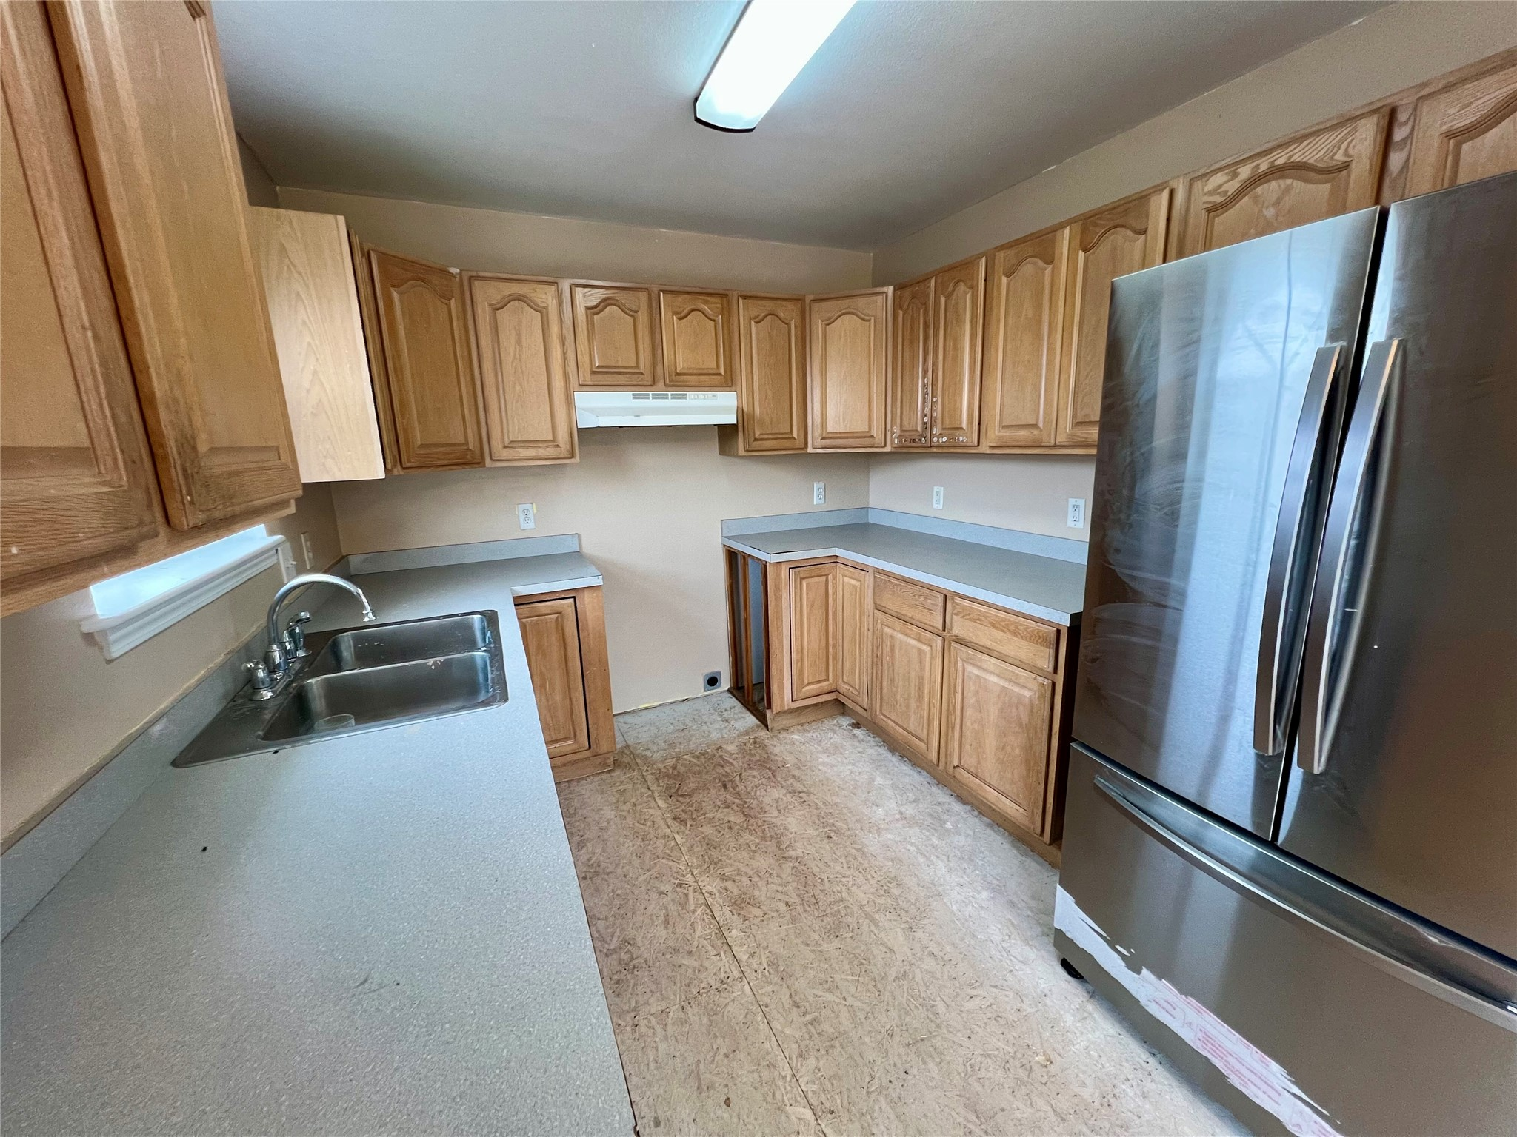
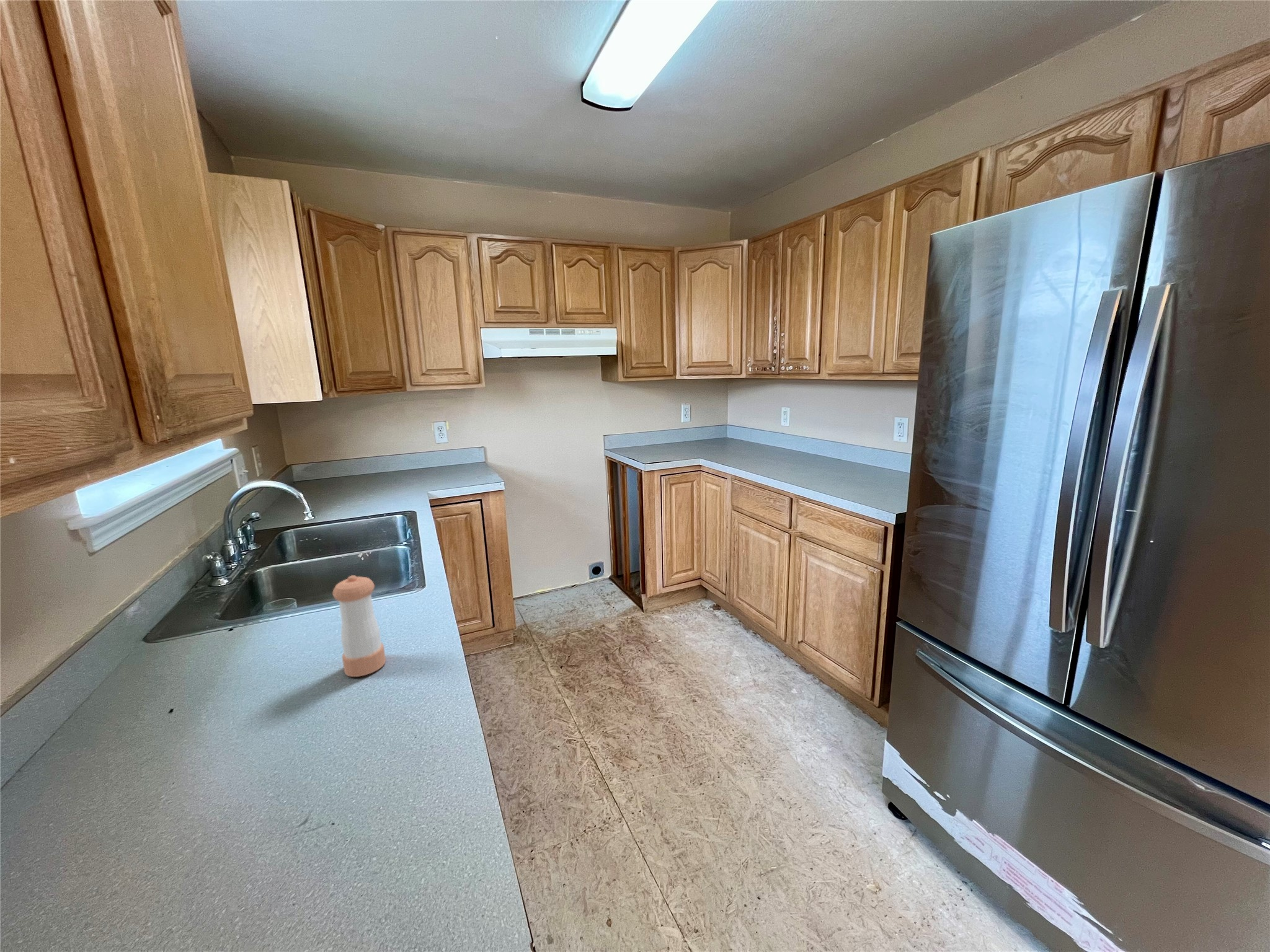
+ pepper shaker [332,575,386,677]
